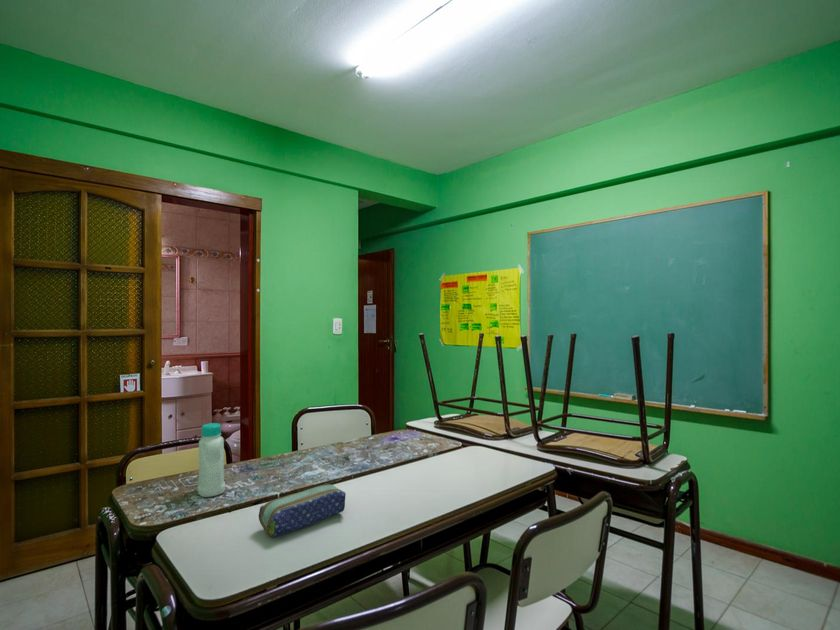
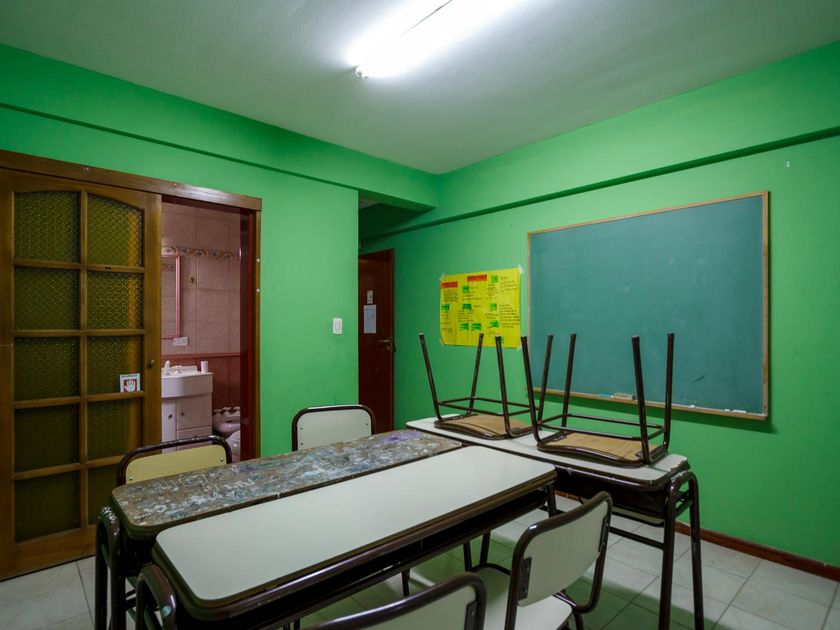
- pencil case [258,483,347,538]
- bottle [197,422,226,498]
